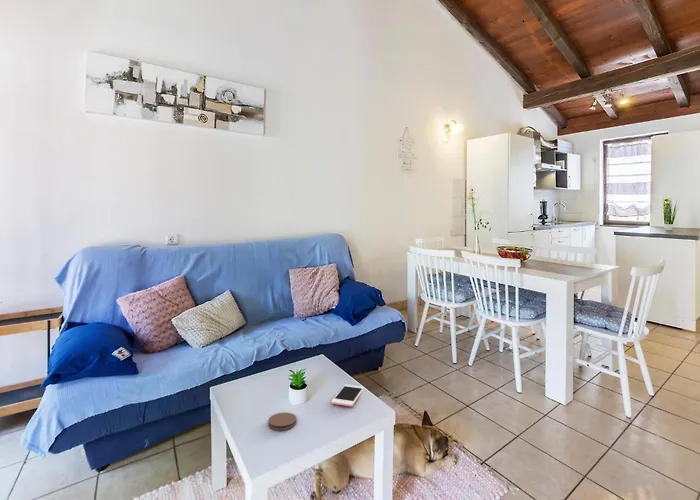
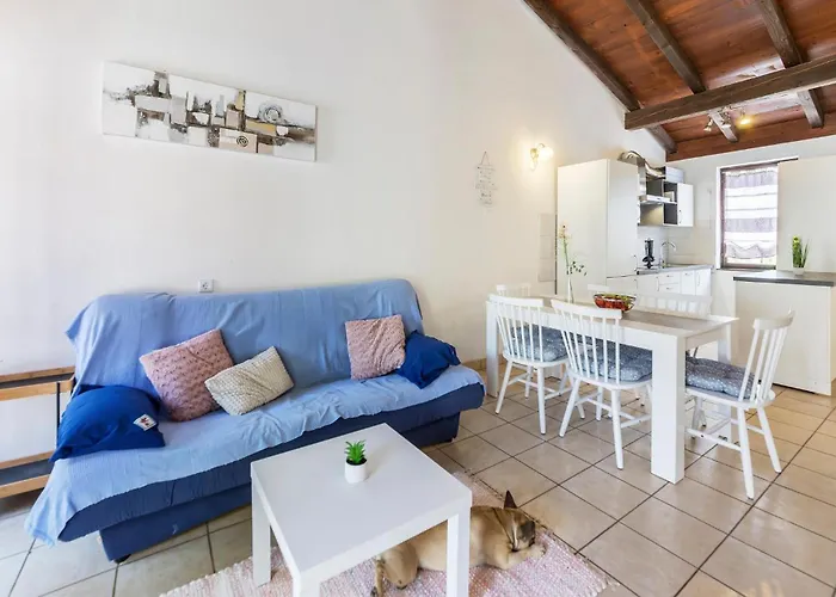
- cell phone [330,384,365,407]
- coaster [267,412,297,431]
